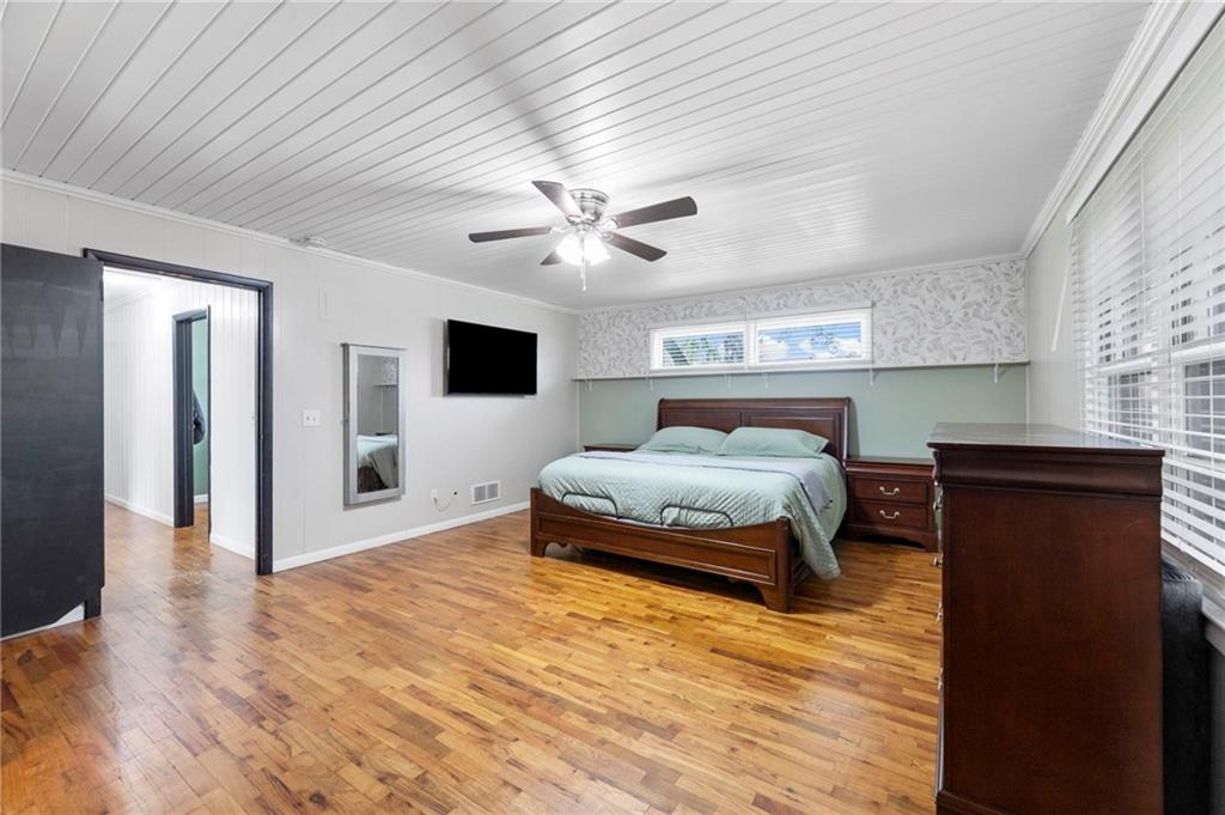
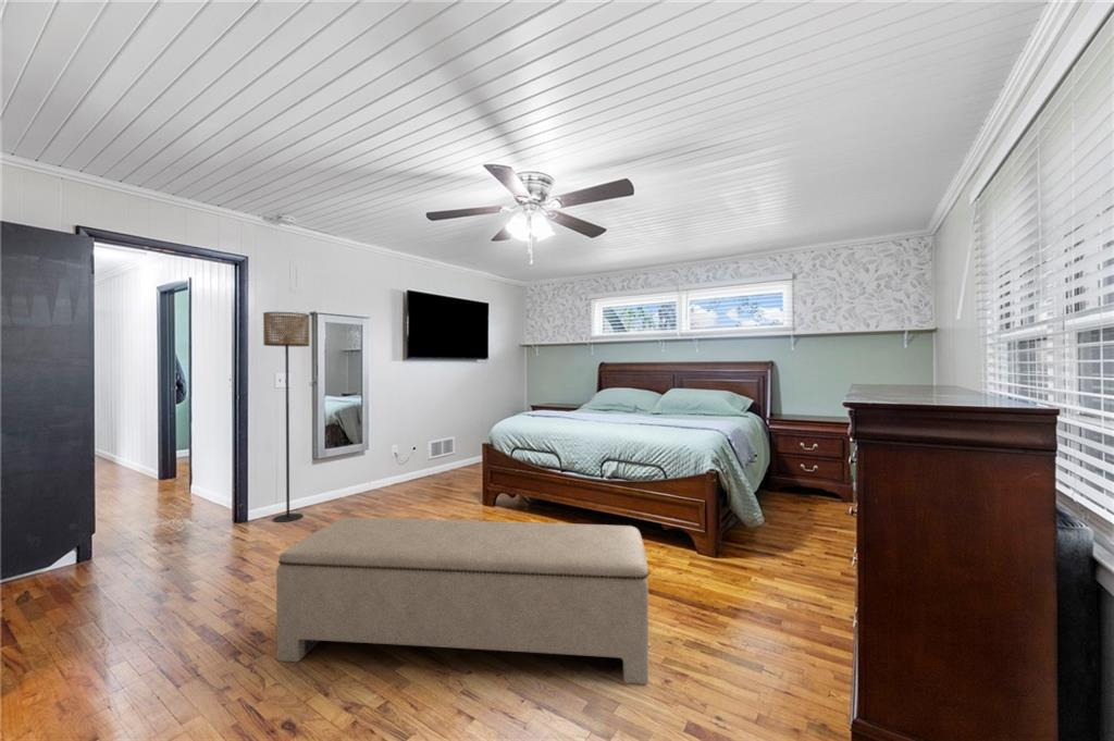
+ floor lamp [262,311,310,523]
+ bench [275,517,651,686]
